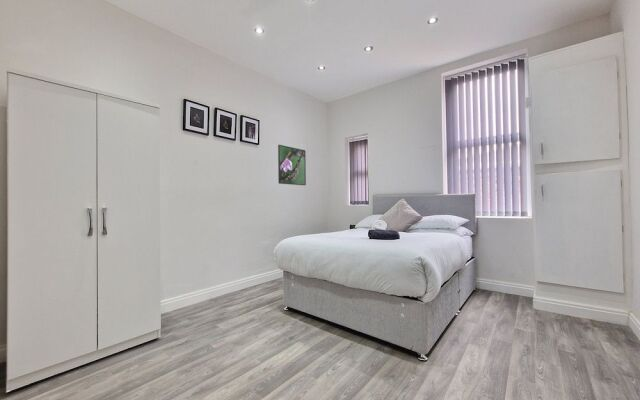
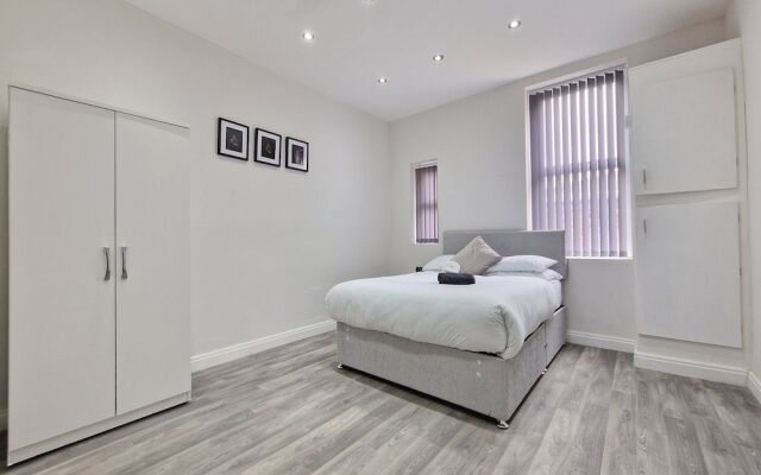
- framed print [277,144,307,186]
